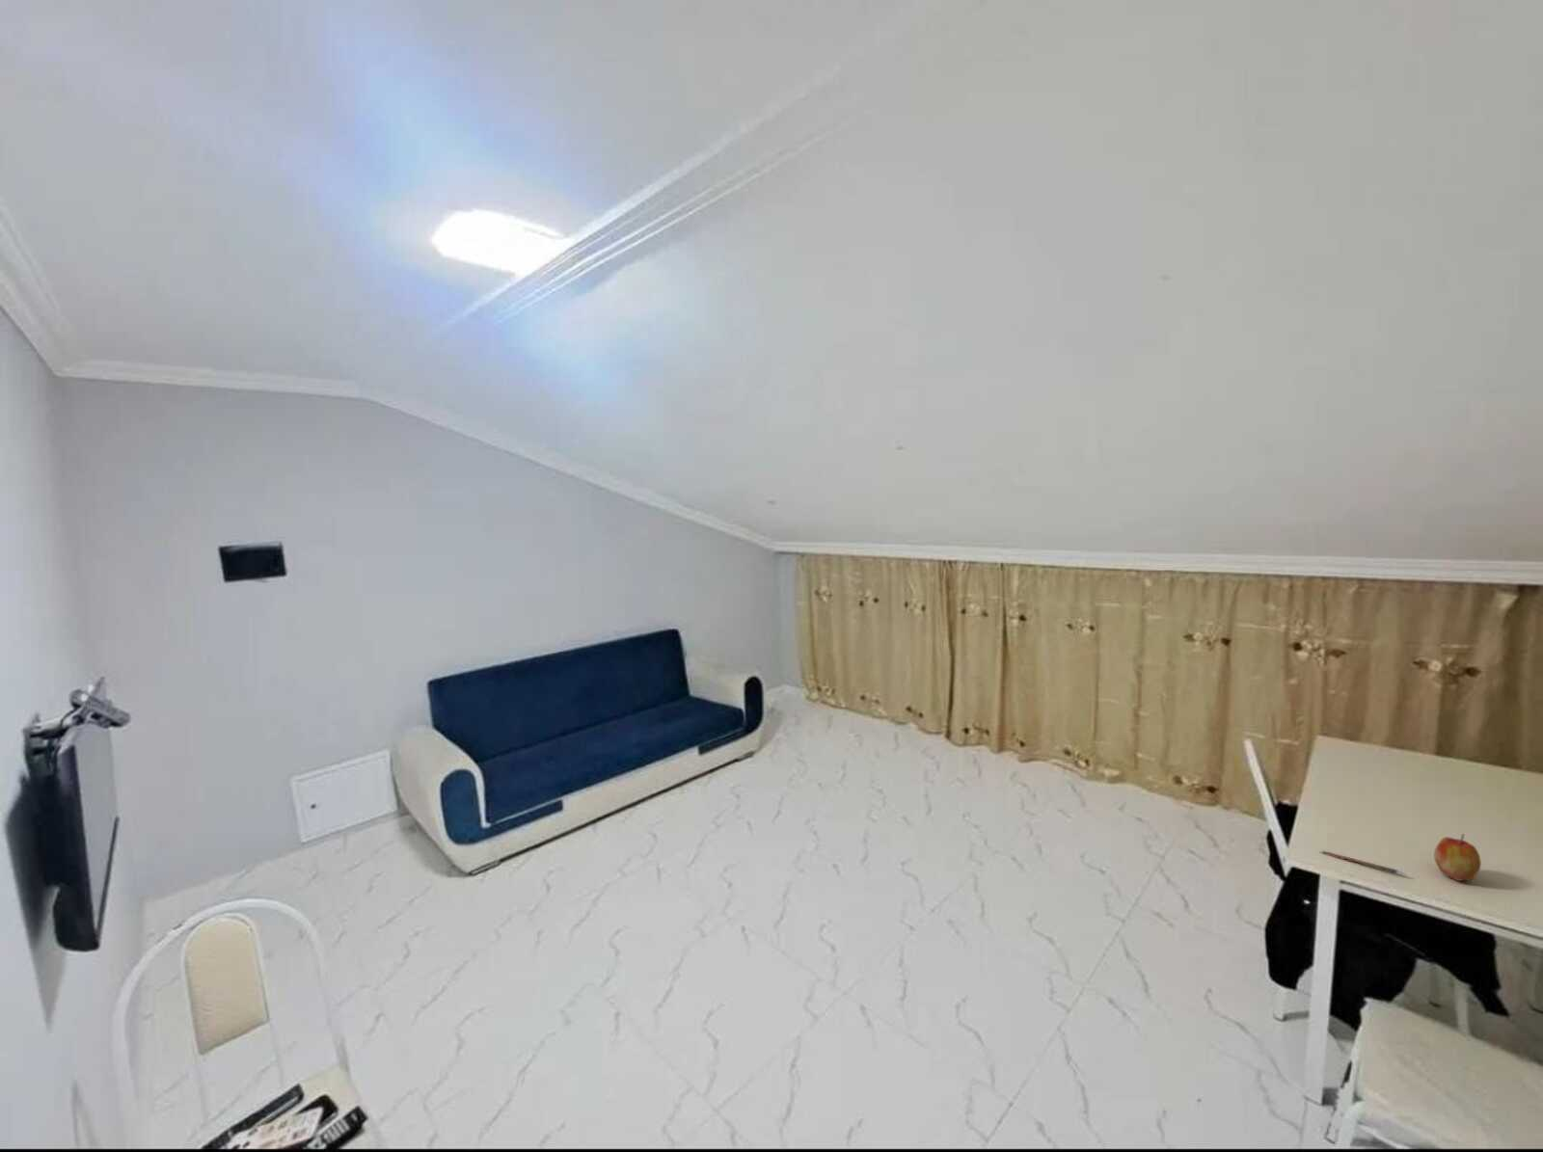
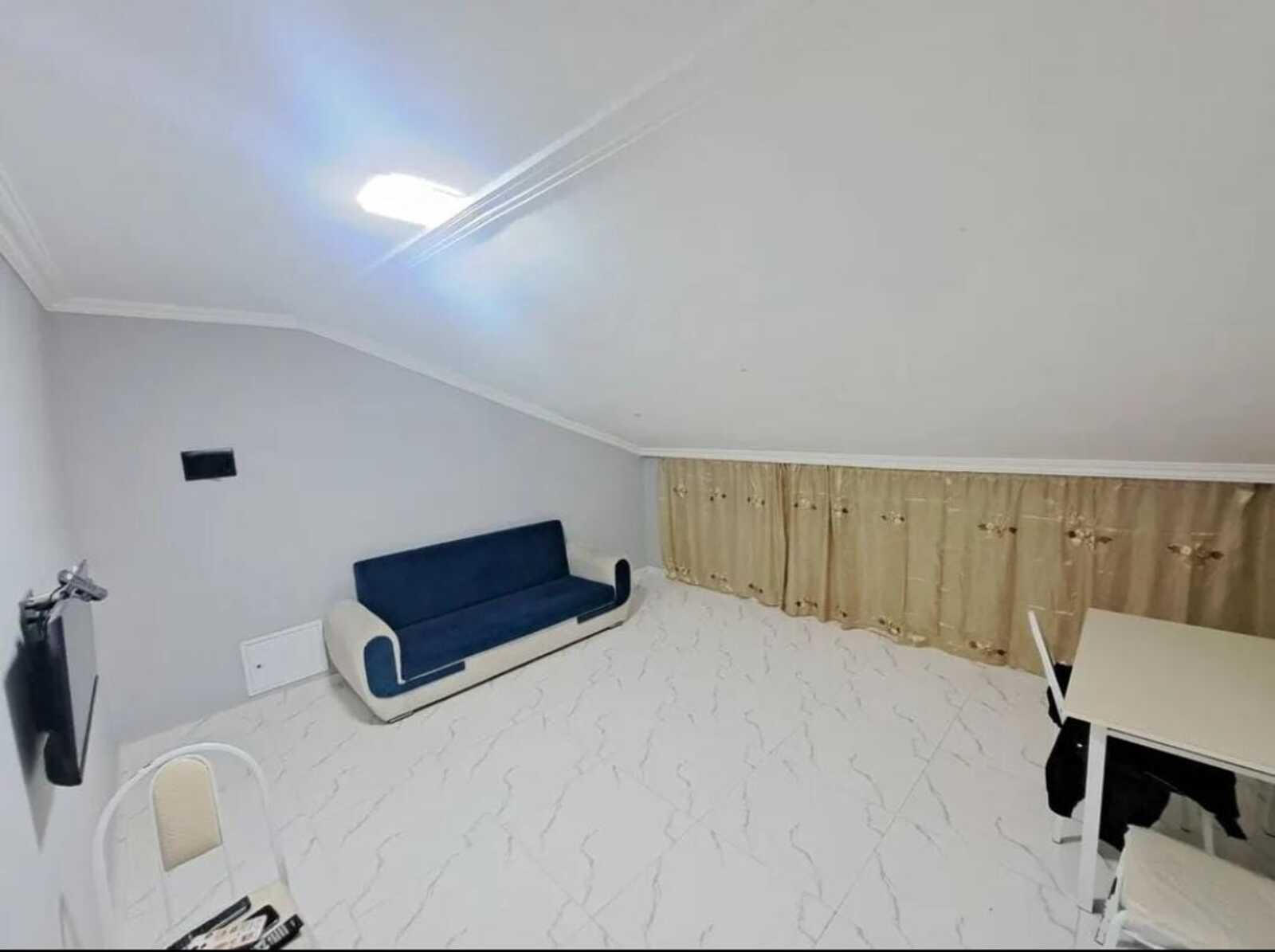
- pen [1319,851,1407,875]
- apple [1433,833,1482,882]
